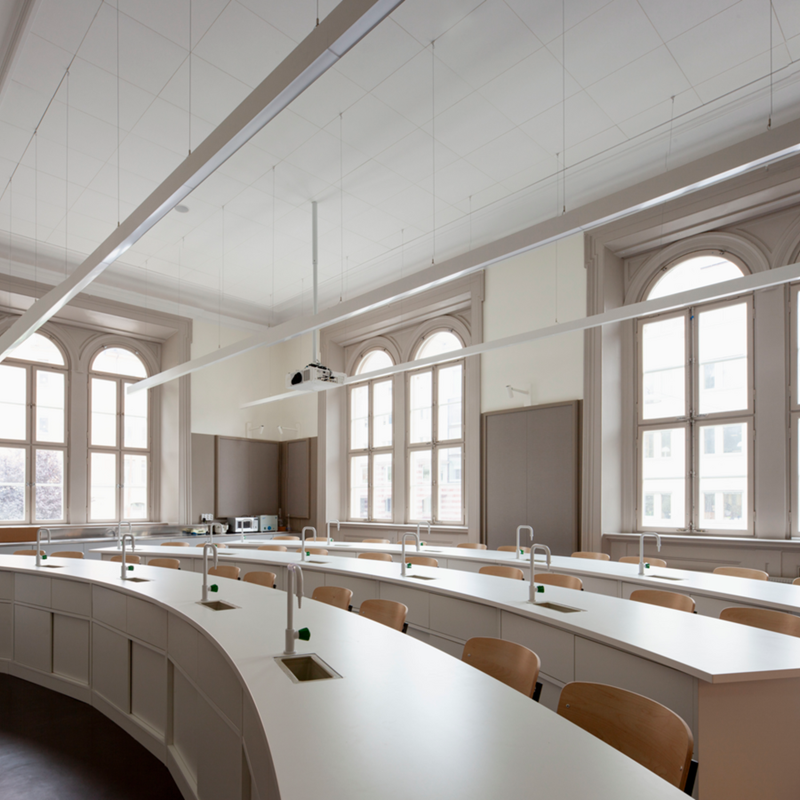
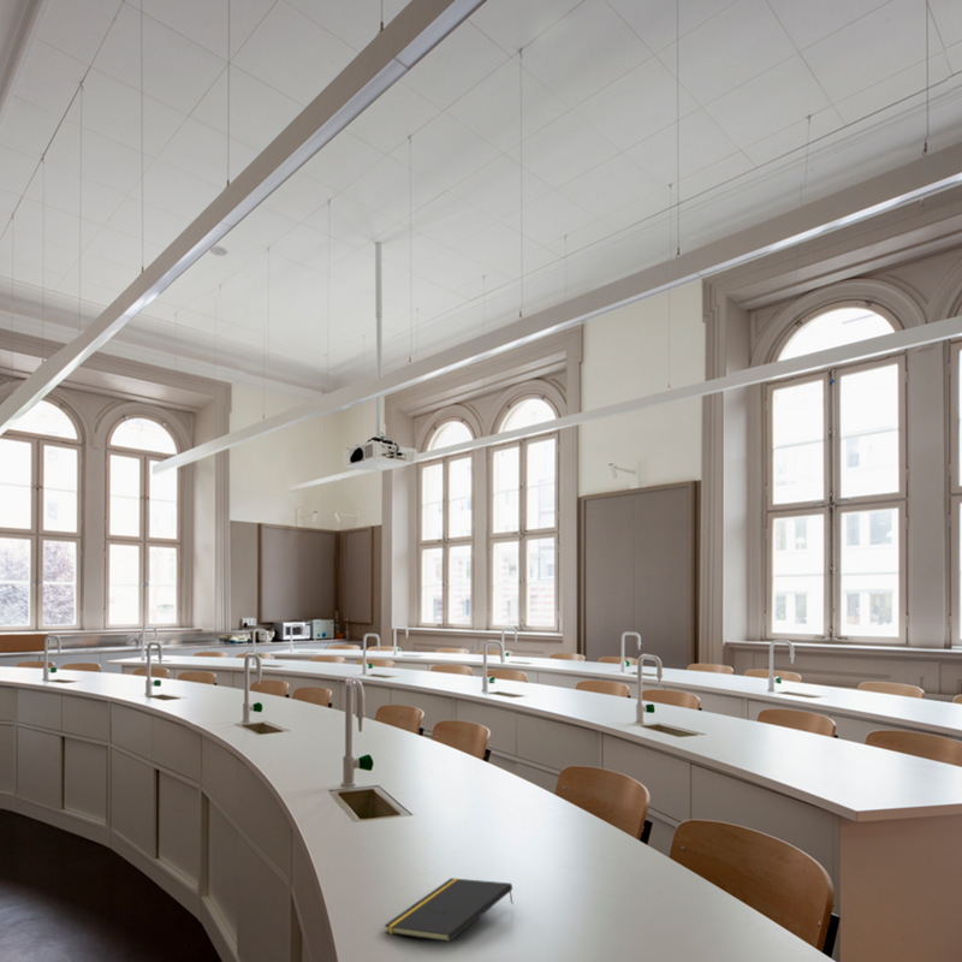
+ notepad [384,877,515,943]
